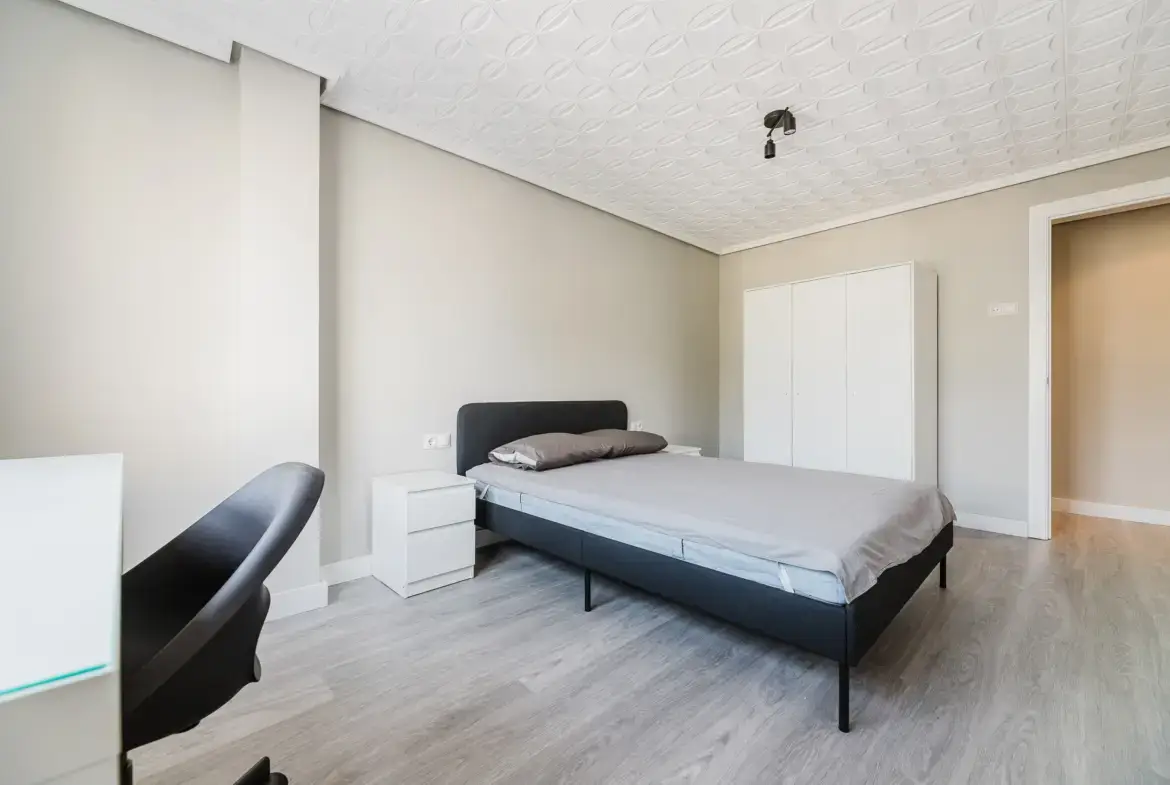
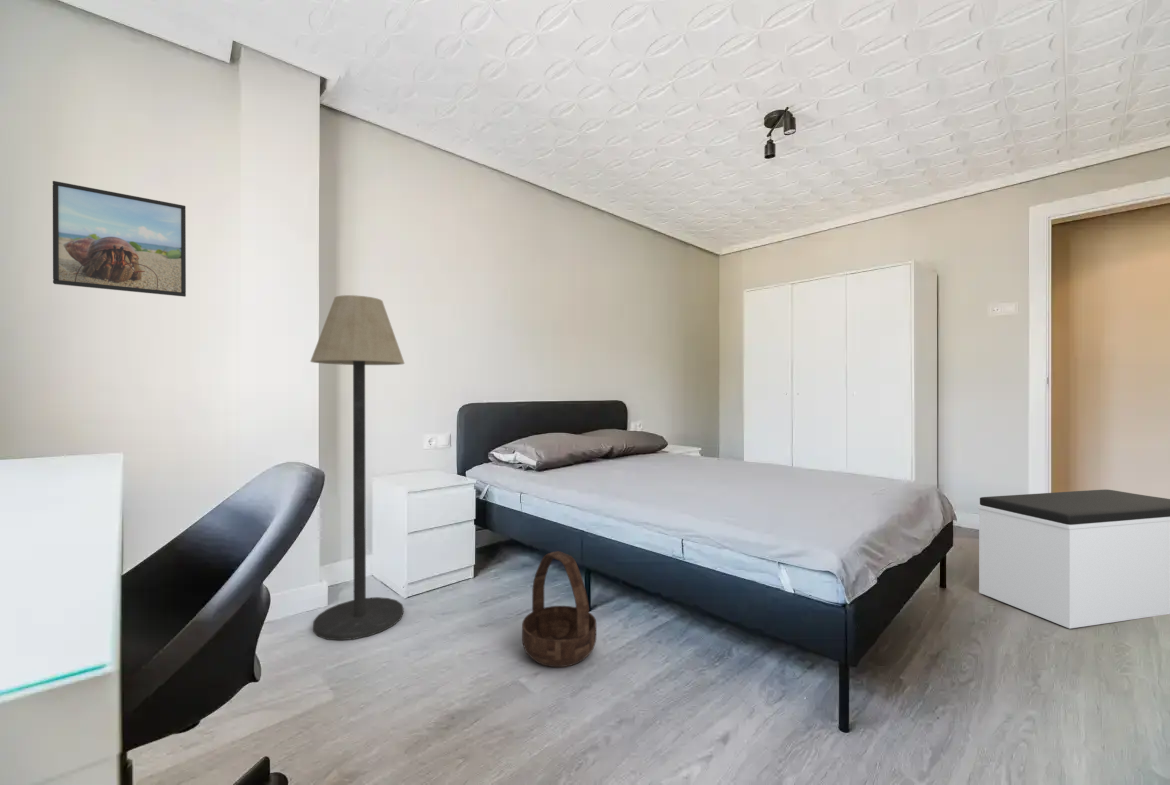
+ basket [521,550,597,668]
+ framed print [52,180,187,298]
+ bench [977,489,1170,629]
+ floor lamp [309,294,406,641]
